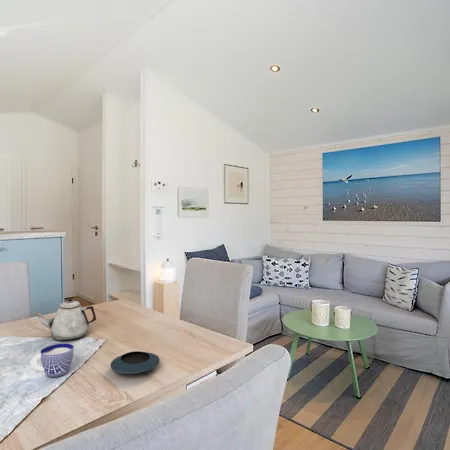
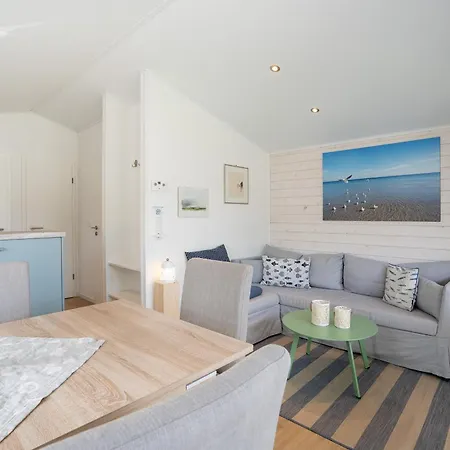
- cup [30,343,75,378]
- saucer [110,350,160,375]
- teapot [34,298,97,341]
